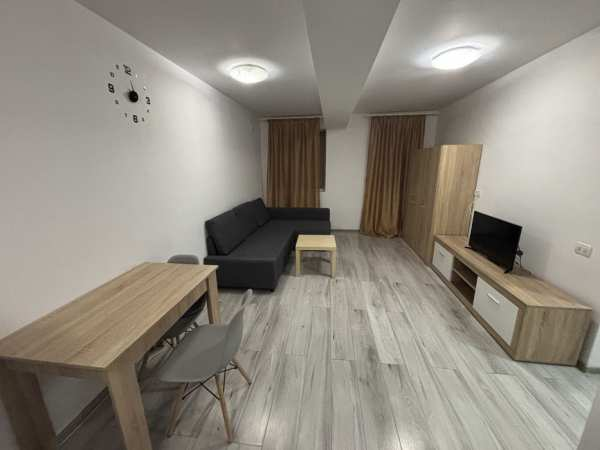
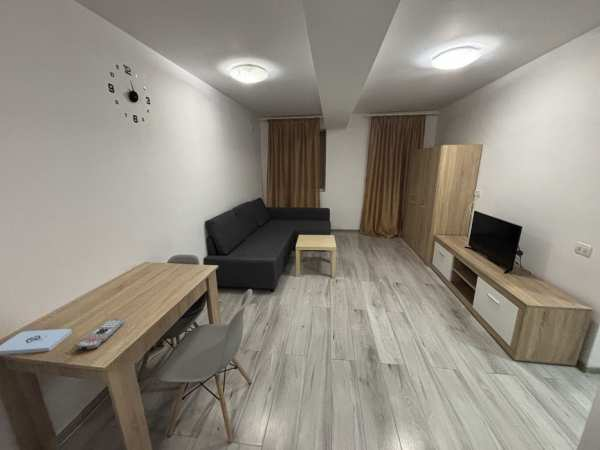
+ remote control [75,318,125,351]
+ notepad [0,328,73,356]
